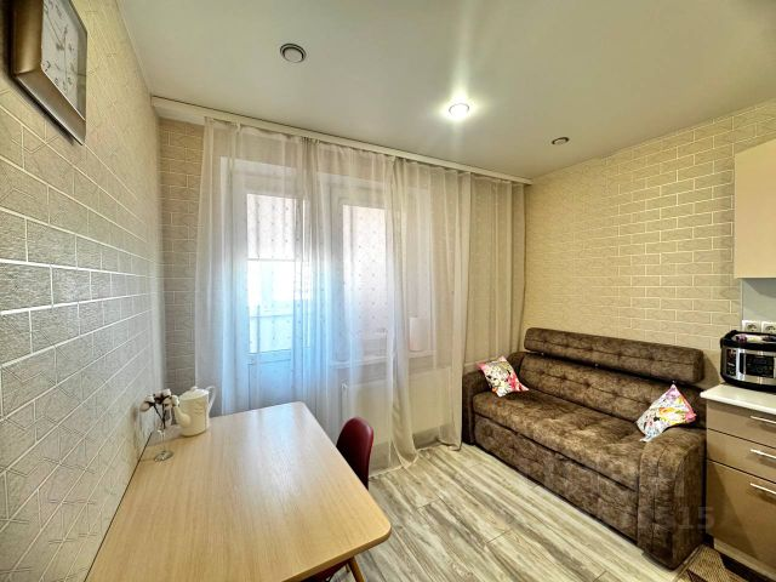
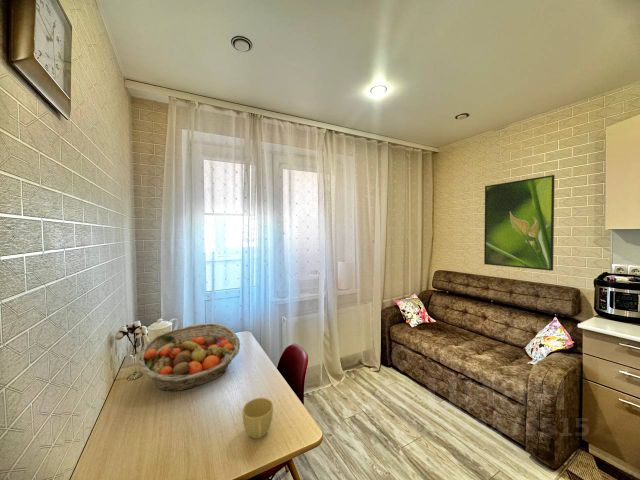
+ fruit basket [137,322,241,392]
+ cup [242,397,274,440]
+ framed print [483,174,556,272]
